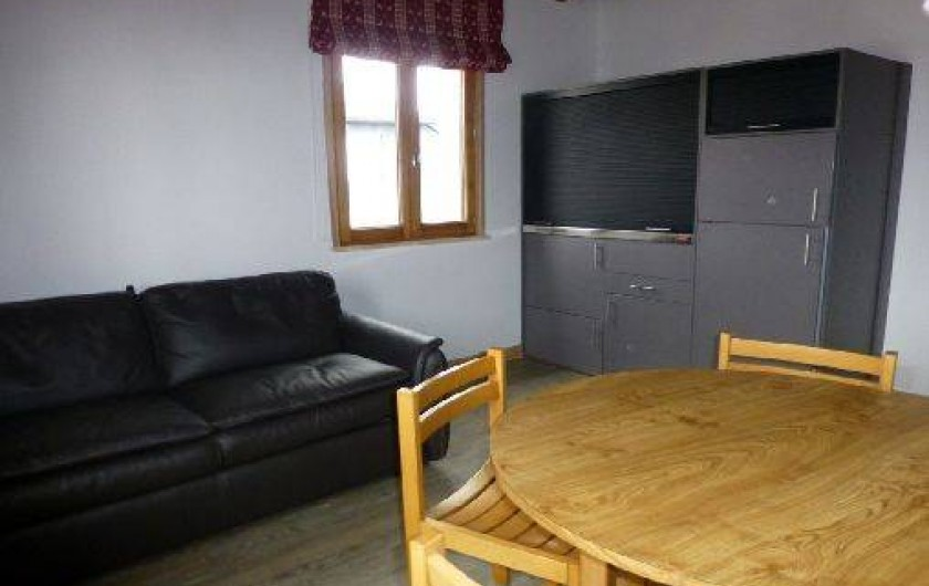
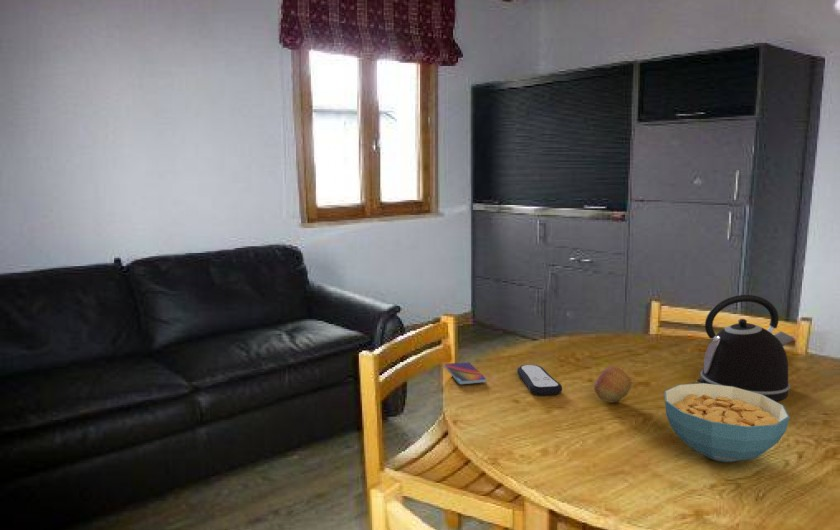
+ smartphone [444,361,487,385]
+ fruit [593,365,632,404]
+ cereal bowl [664,383,790,463]
+ remote control [516,364,563,396]
+ kettle [696,294,796,402]
